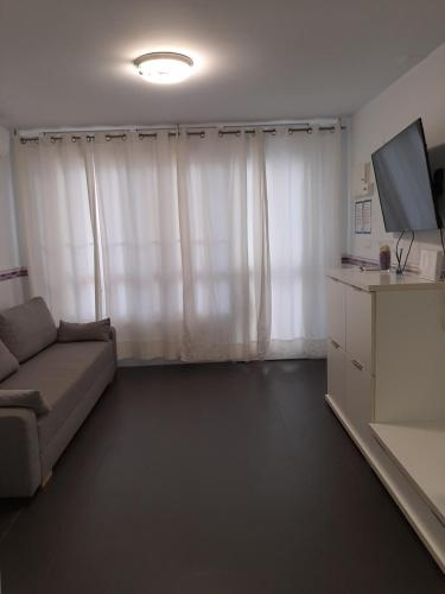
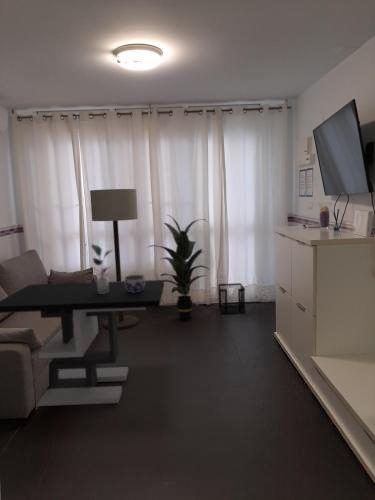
+ floor lamp [89,188,140,330]
+ indoor plant [147,214,211,320]
+ coffee table [0,279,165,407]
+ potted plant [90,243,115,294]
+ jar [123,274,146,293]
+ wastebasket [217,282,246,315]
